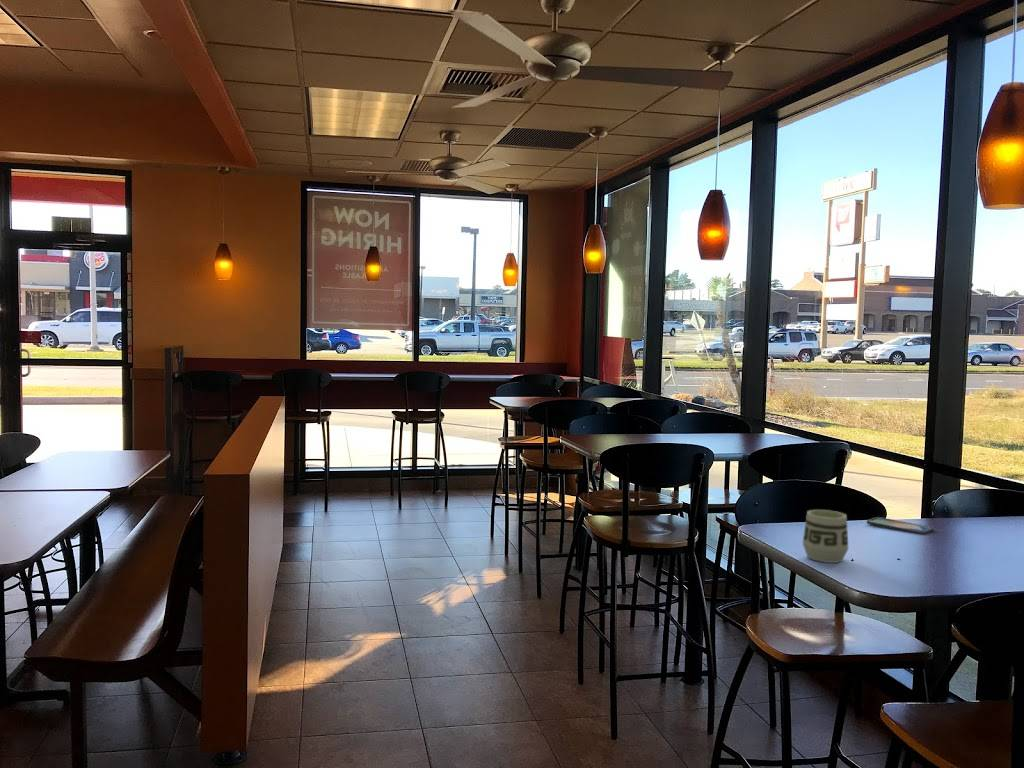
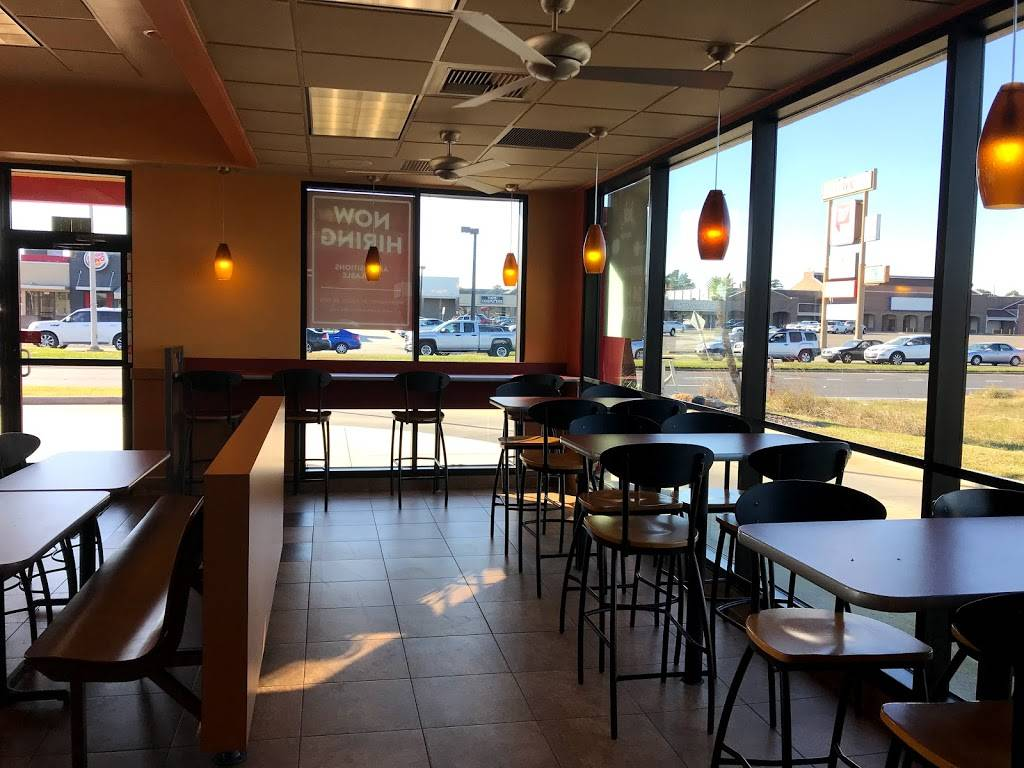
- smartphone [866,516,934,535]
- cup [802,509,849,564]
